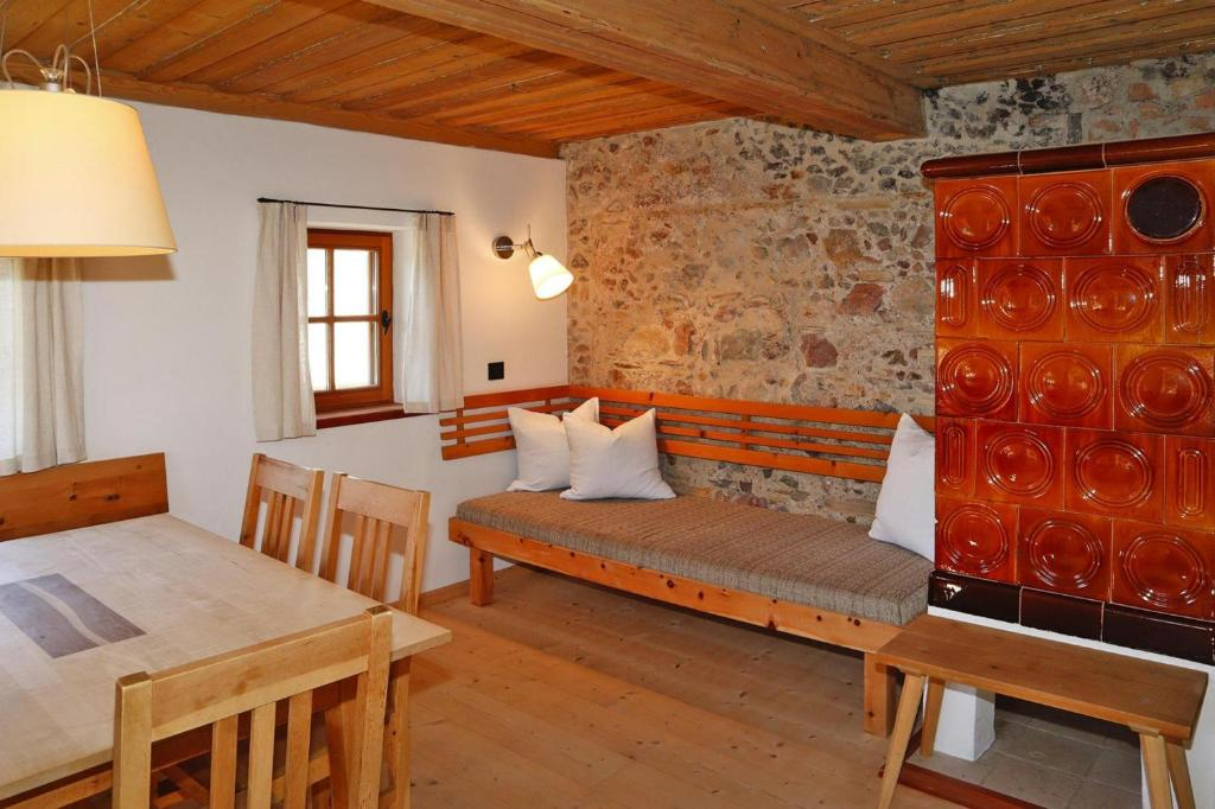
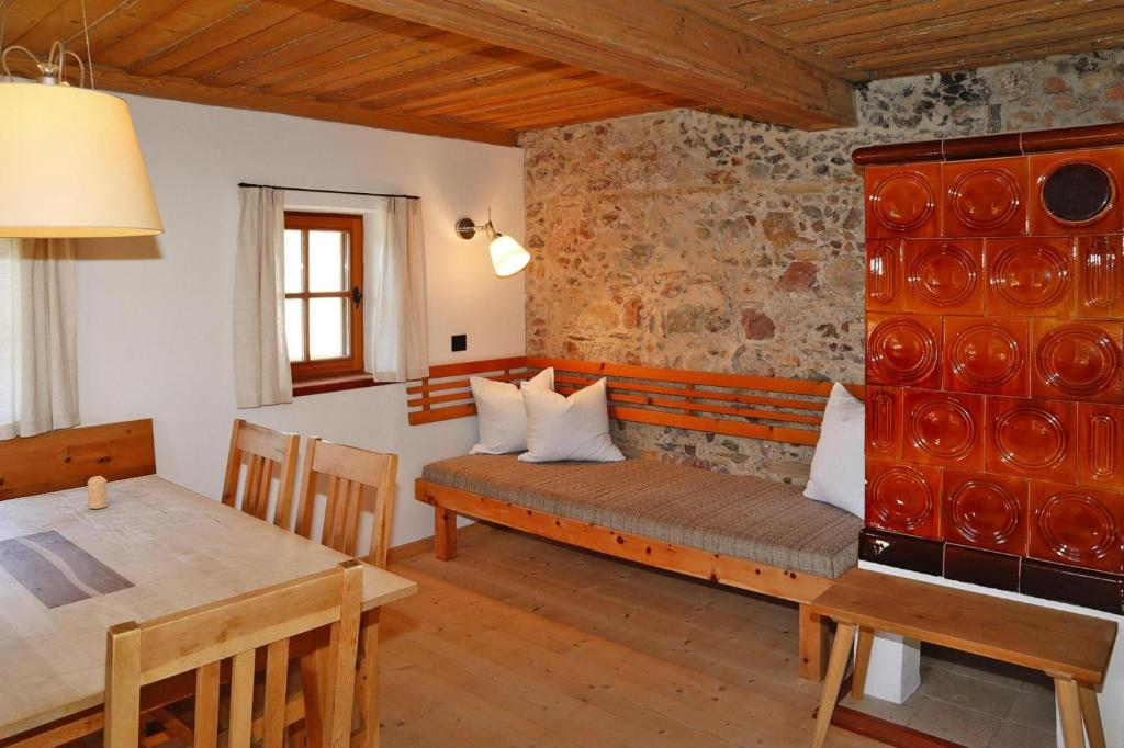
+ candle [87,475,109,510]
